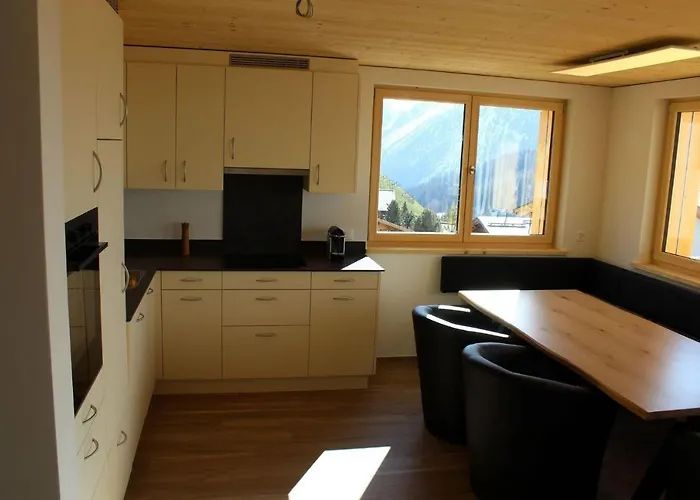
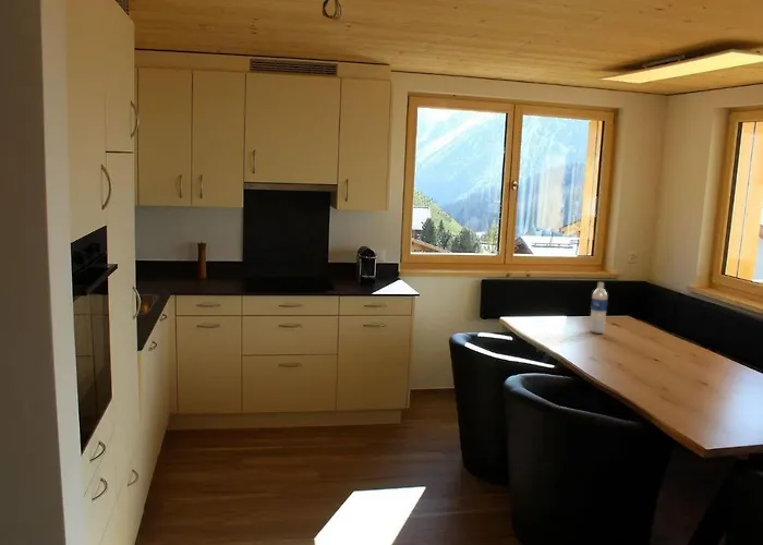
+ water bottle [589,281,608,335]
